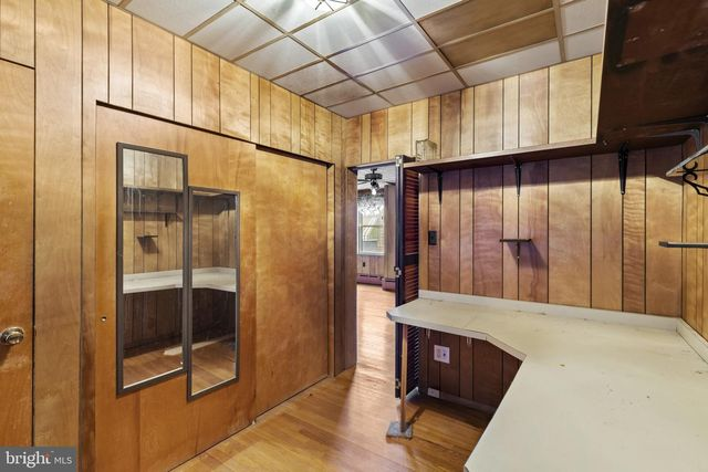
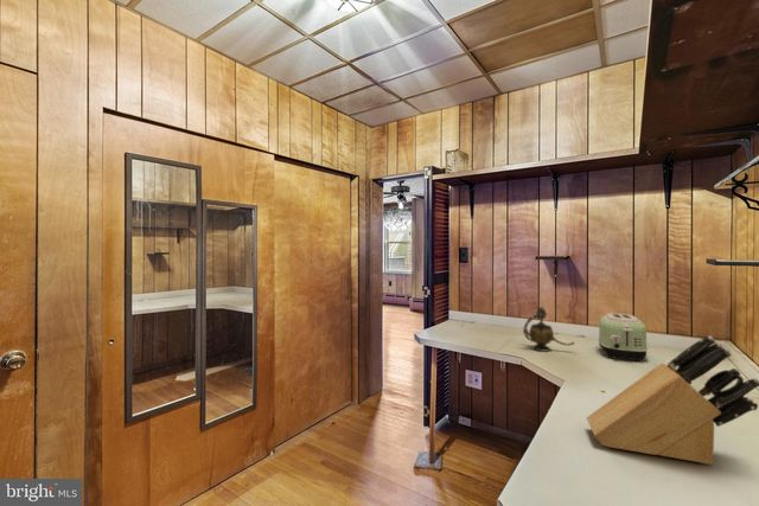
+ toaster [597,312,649,361]
+ knife block [586,334,759,466]
+ teapot [522,306,575,352]
